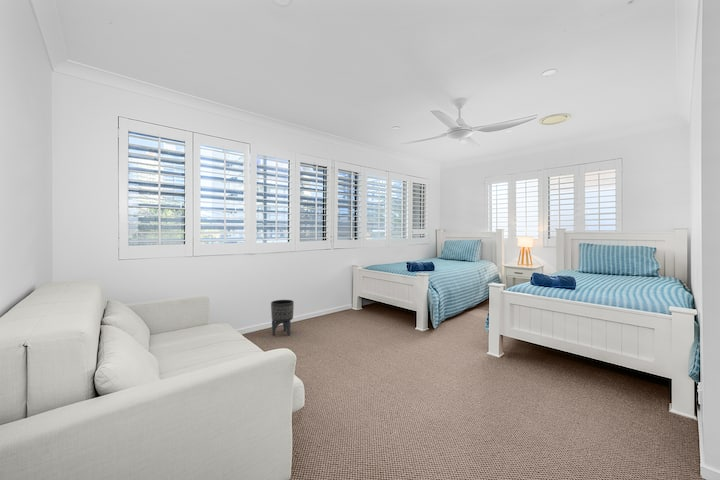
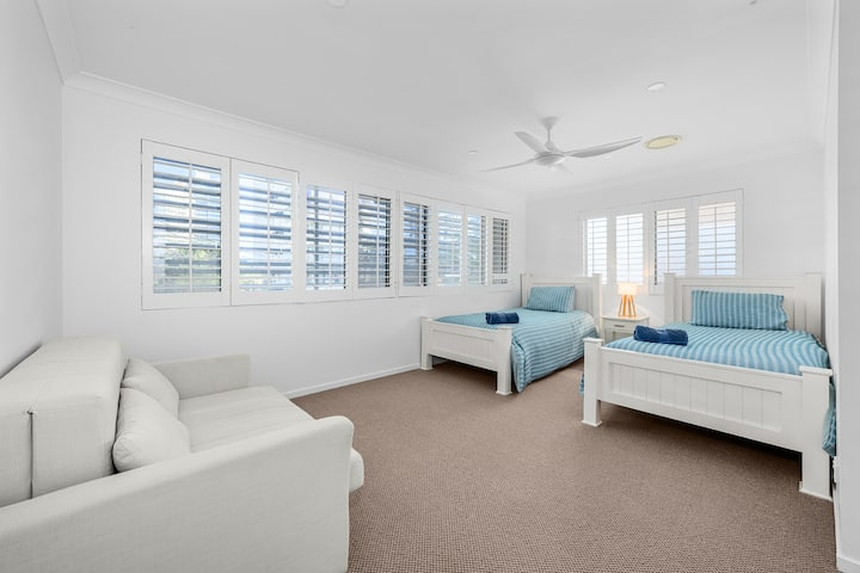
- planter [270,299,295,336]
